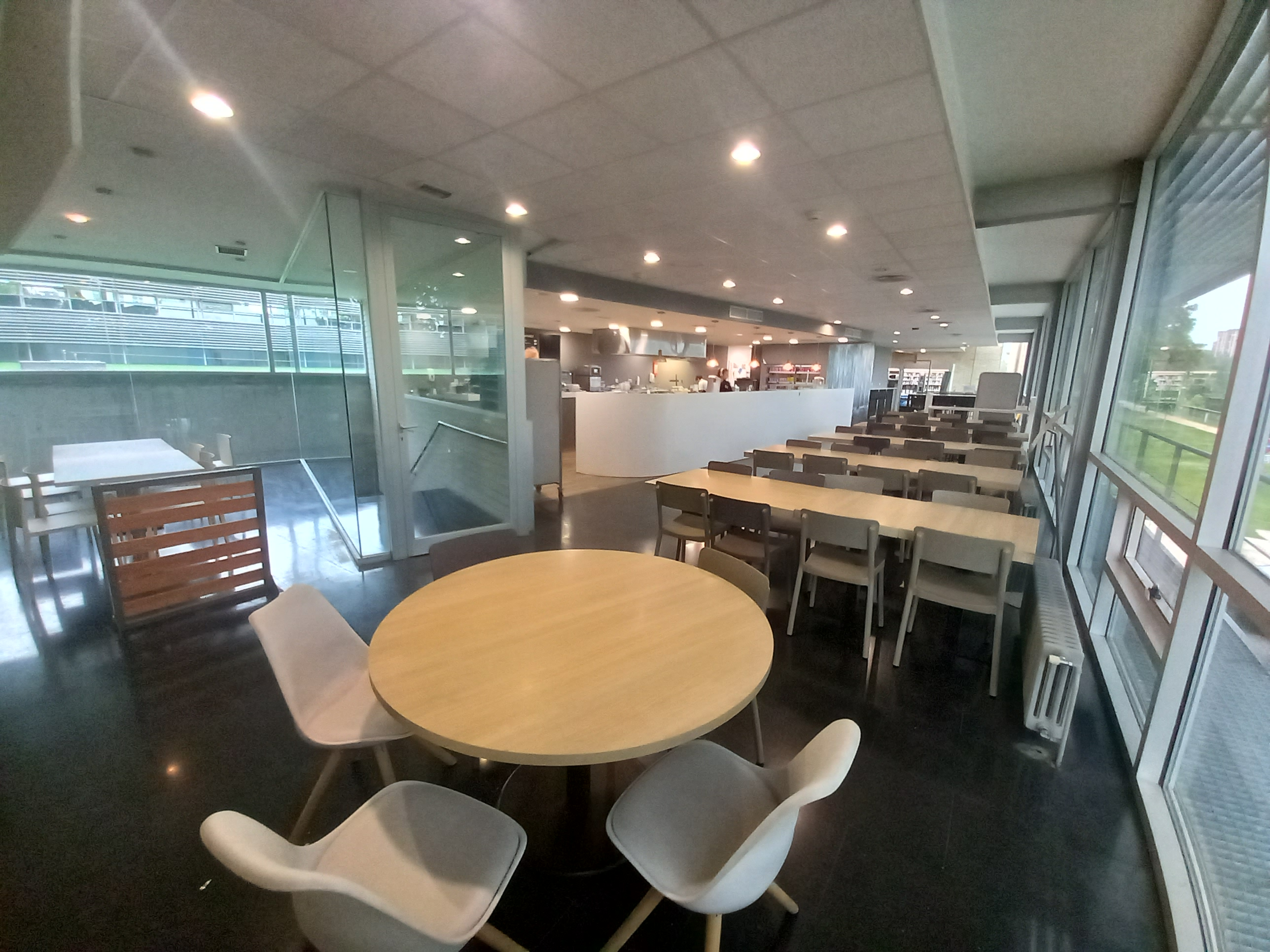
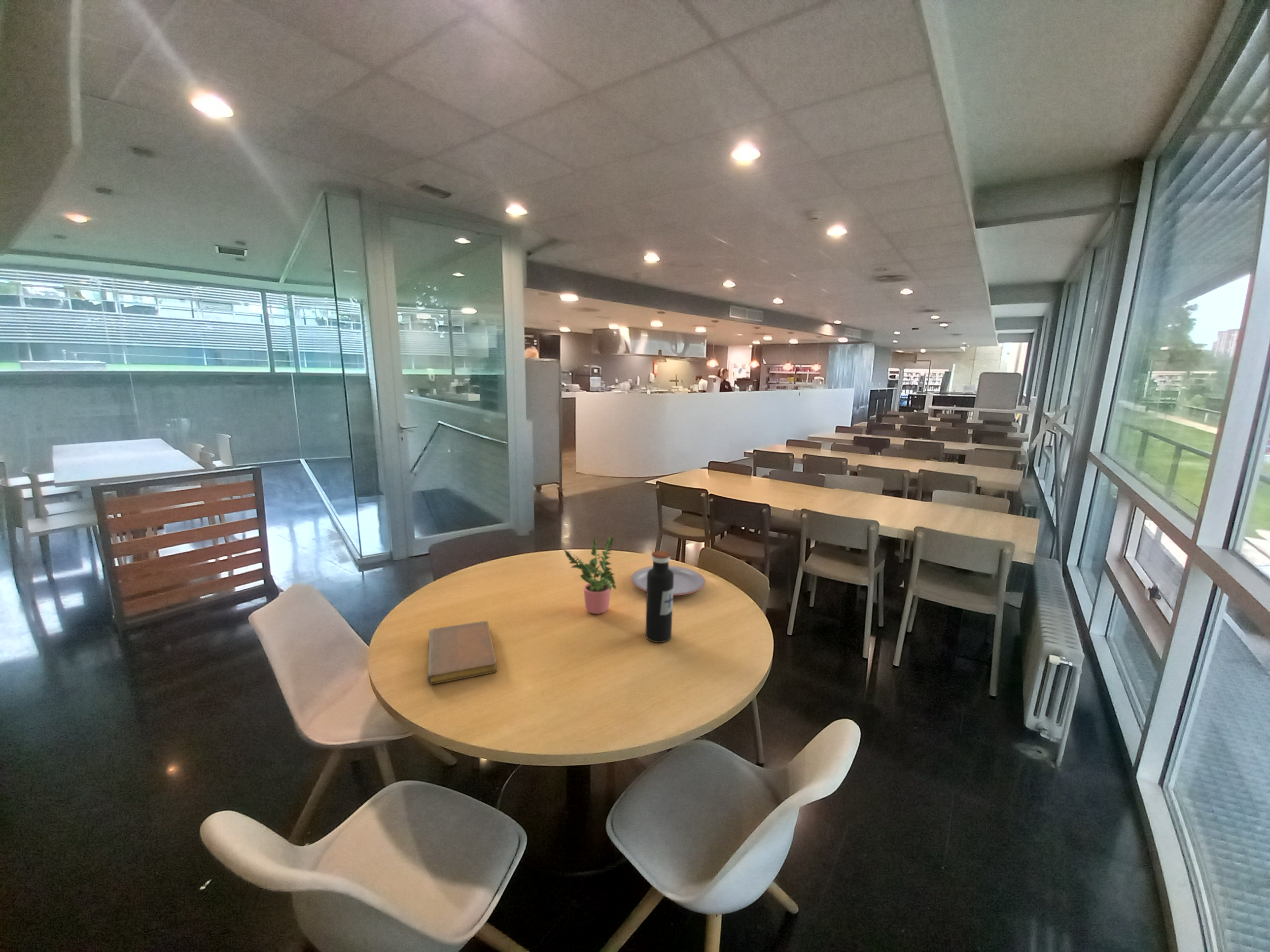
+ notebook [427,621,497,685]
+ potted plant [563,536,617,614]
+ plate [631,565,706,596]
+ water bottle [645,550,674,643]
